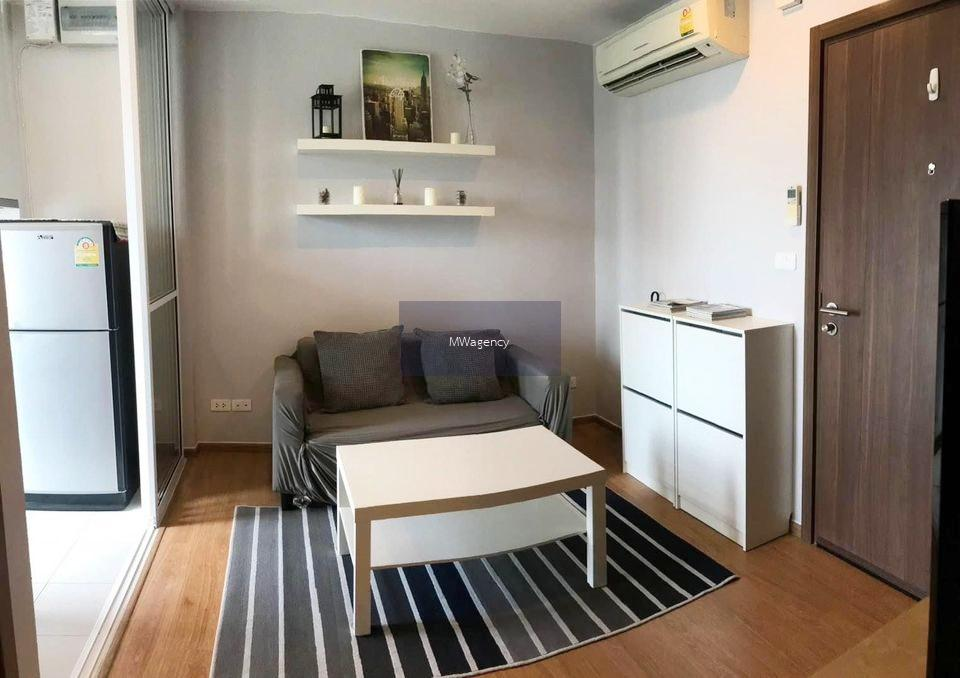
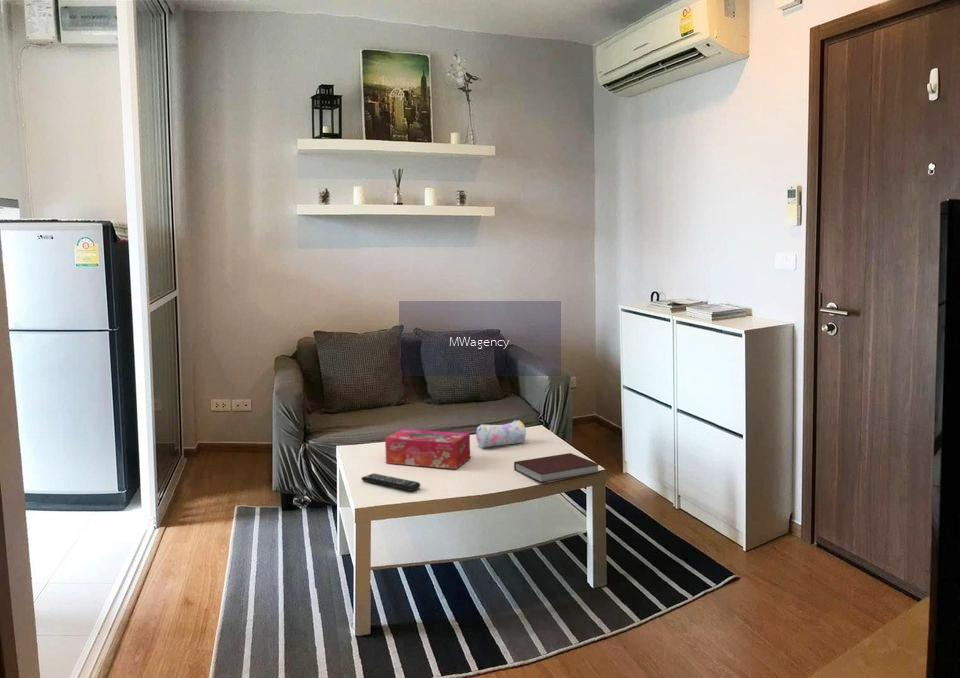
+ remote control [360,472,421,492]
+ tissue box [384,428,471,470]
+ notebook [513,452,601,484]
+ pencil case [475,419,527,449]
